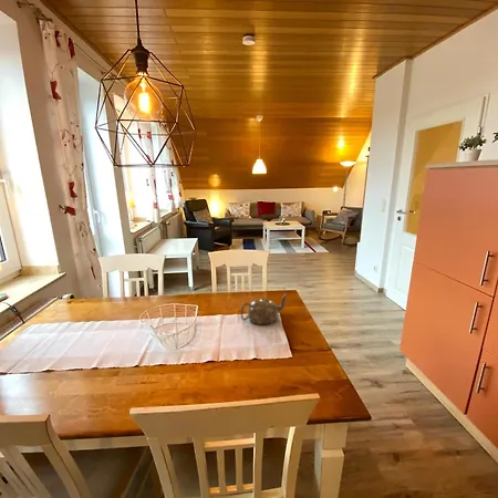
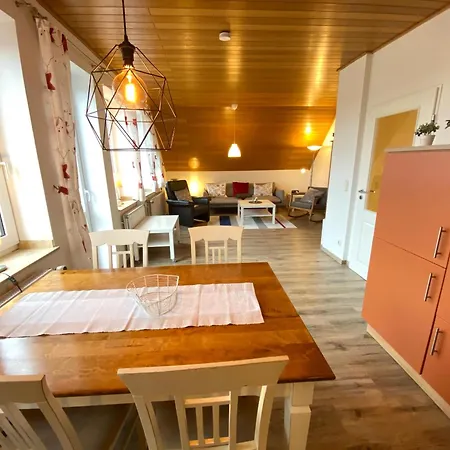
- teapot [240,292,290,325]
